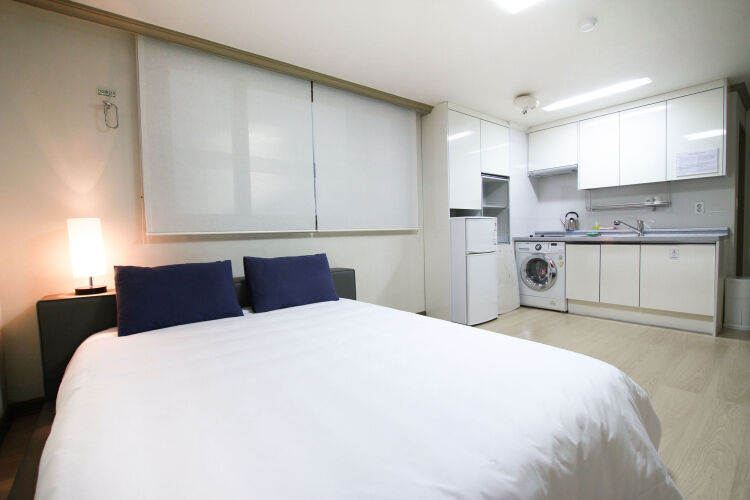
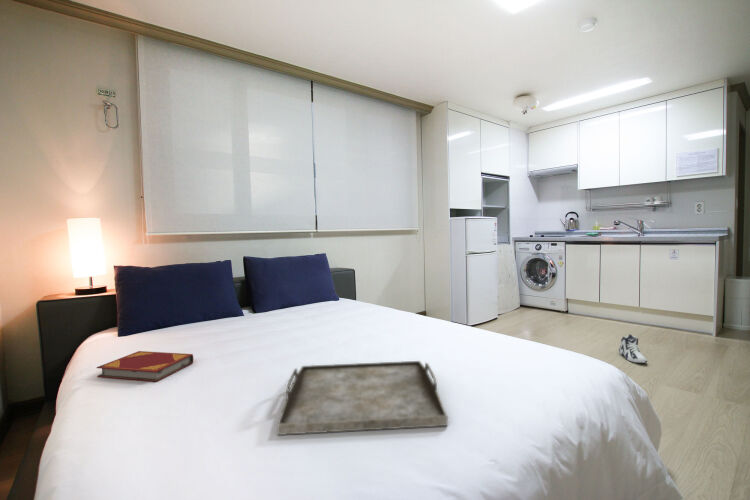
+ sneaker [618,333,648,364]
+ serving tray [276,360,449,436]
+ hardback book [96,350,194,383]
